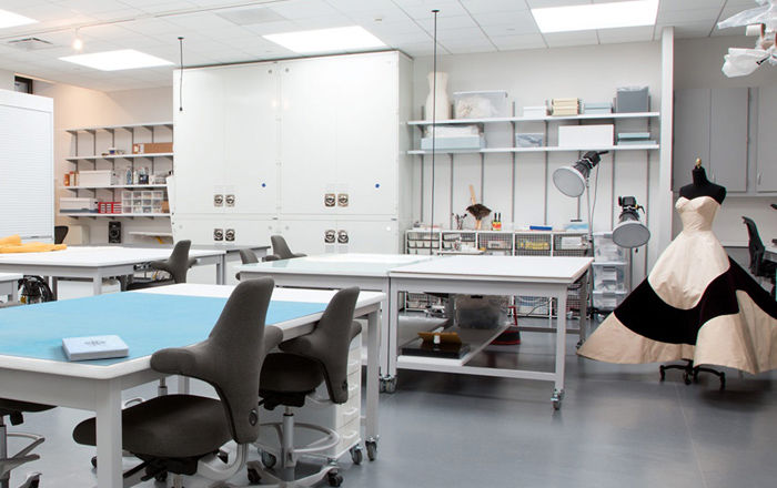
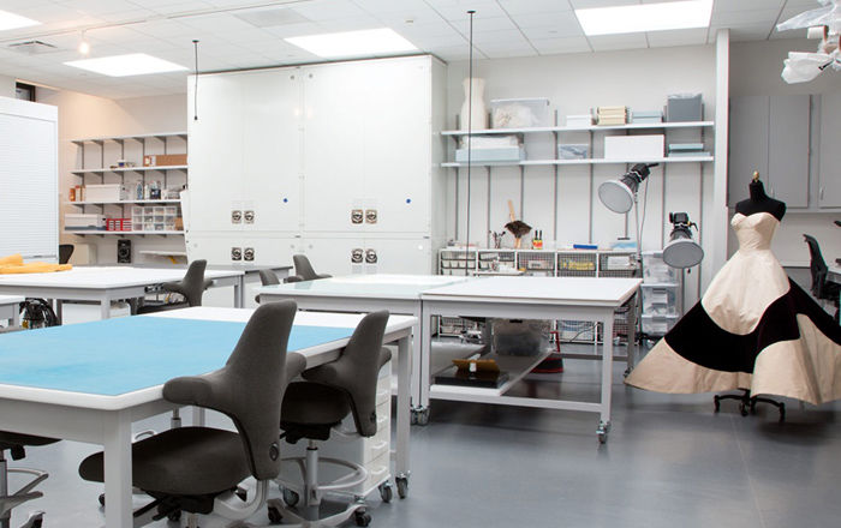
- notepad [61,334,131,362]
